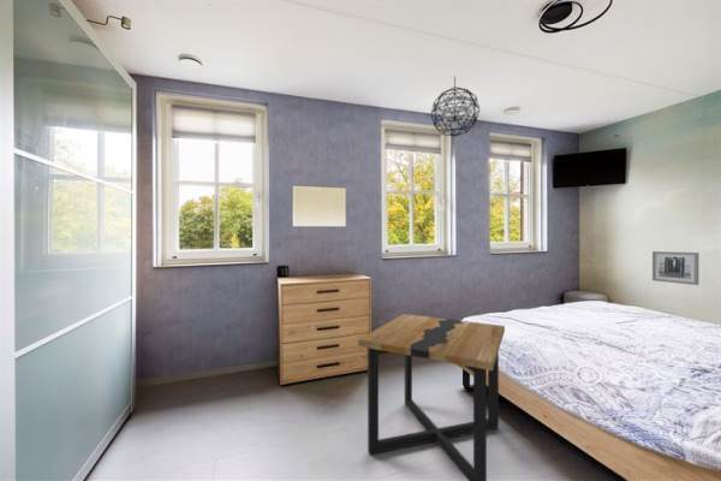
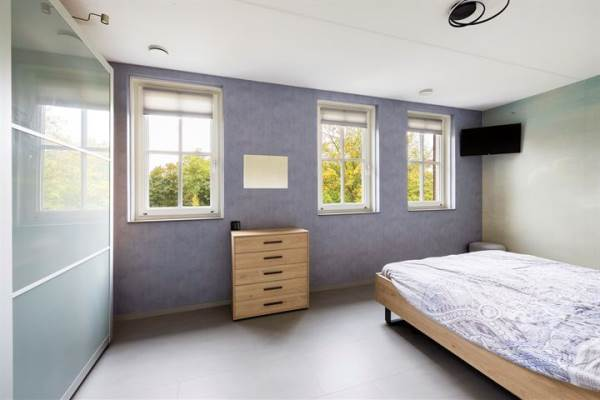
- wall art [651,250,701,286]
- side table [357,313,506,481]
- pendant light [430,76,481,138]
